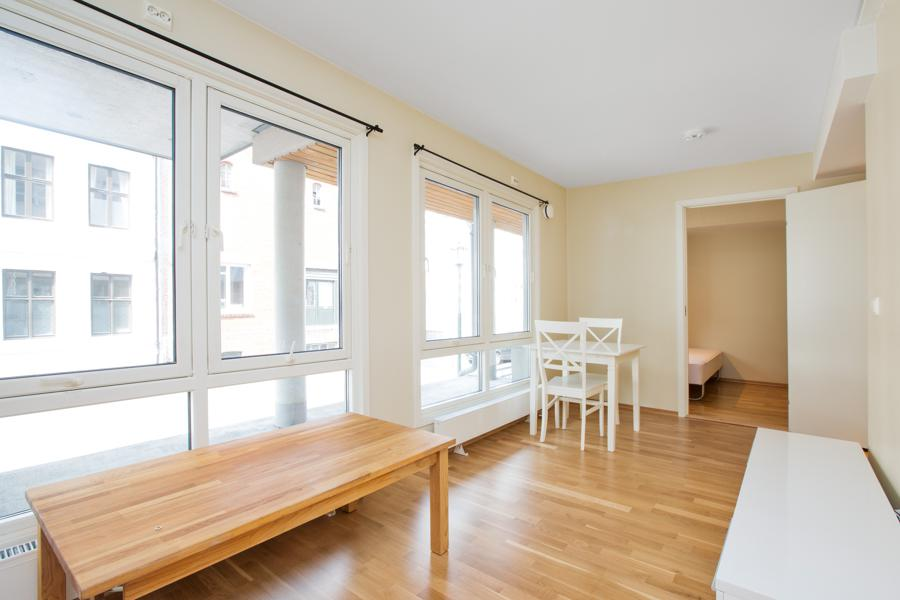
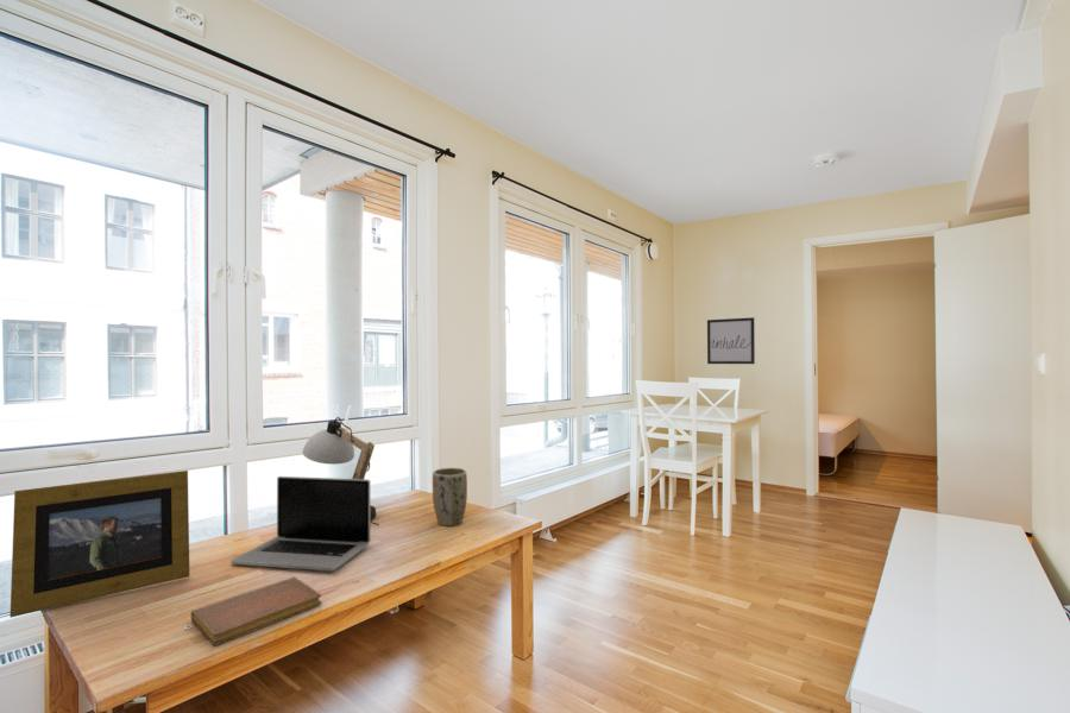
+ laptop [229,475,371,572]
+ picture frame [8,469,191,618]
+ wall art [706,316,756,365]
+ plant pot [432,467,468,526]
+ desk lamp [301,416,380,526]
+ notebook [190,576,323,646]
